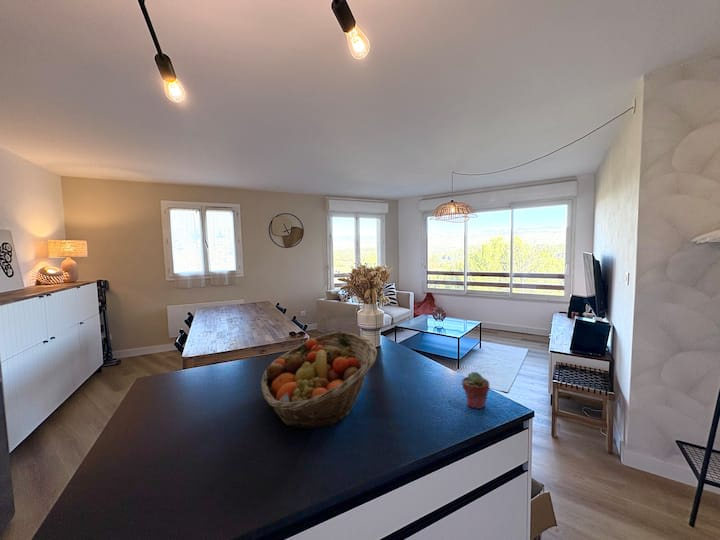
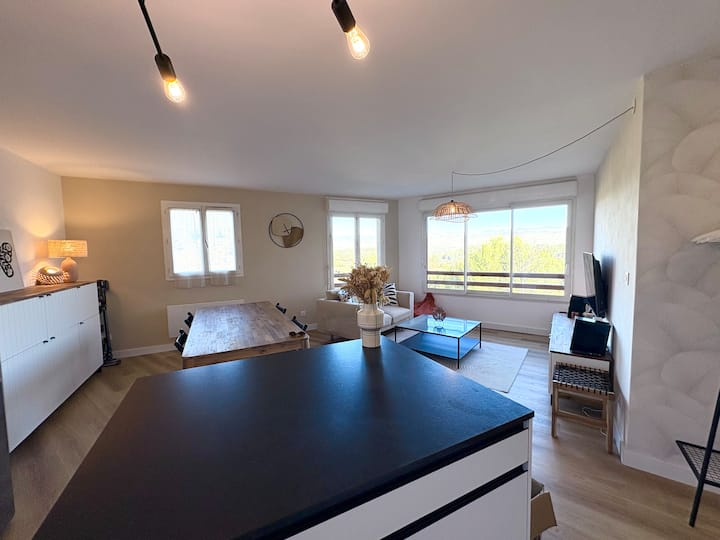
- fruit basket [260,331,378,430]
- potted succulent [461,371,490,409]
